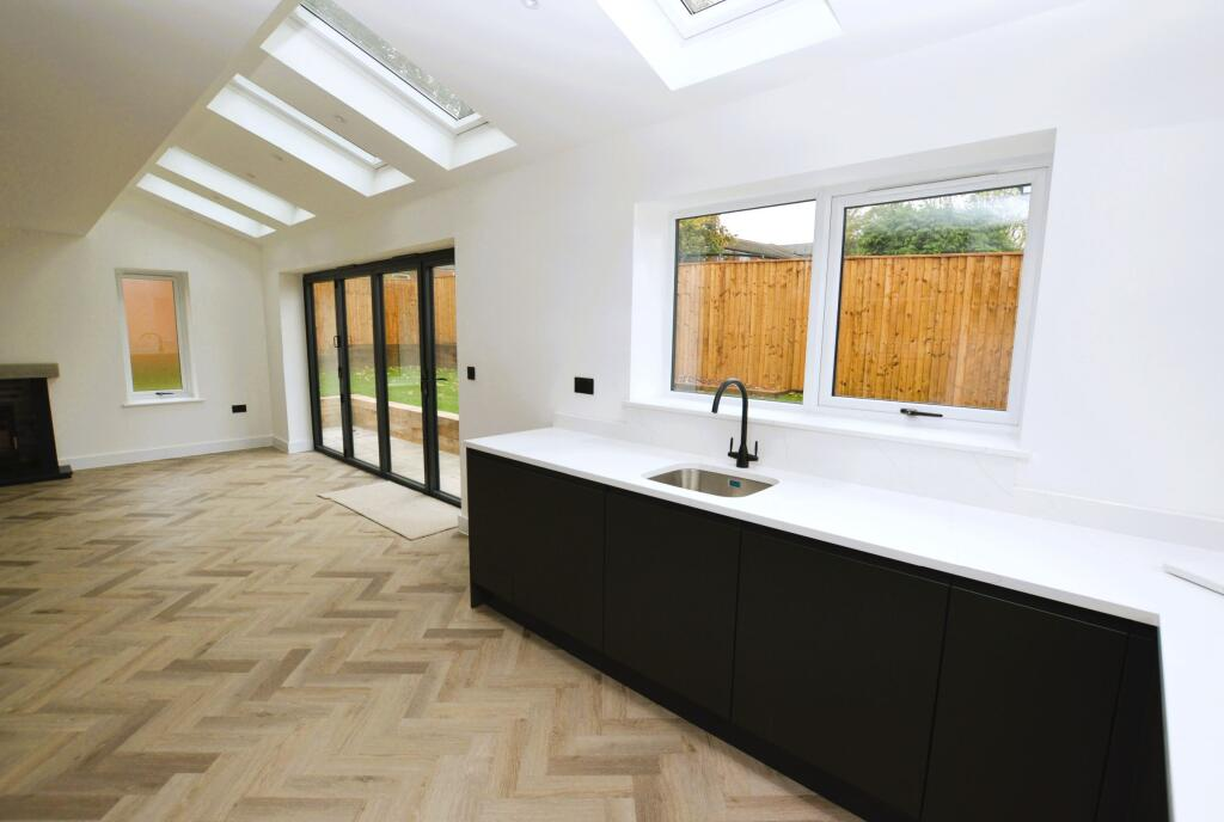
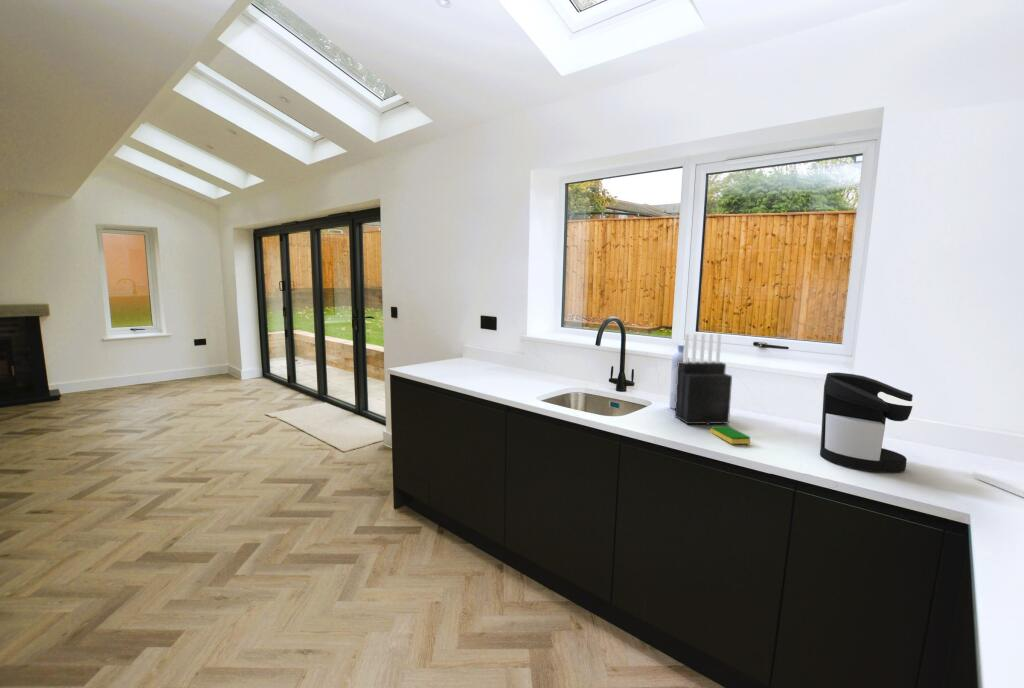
+ dish sponge [710,425,751,445]
+ coffee maker [819,371,920,473]
+ knife block [674,333,733,426]
+ bottle [668,344,690,410]
